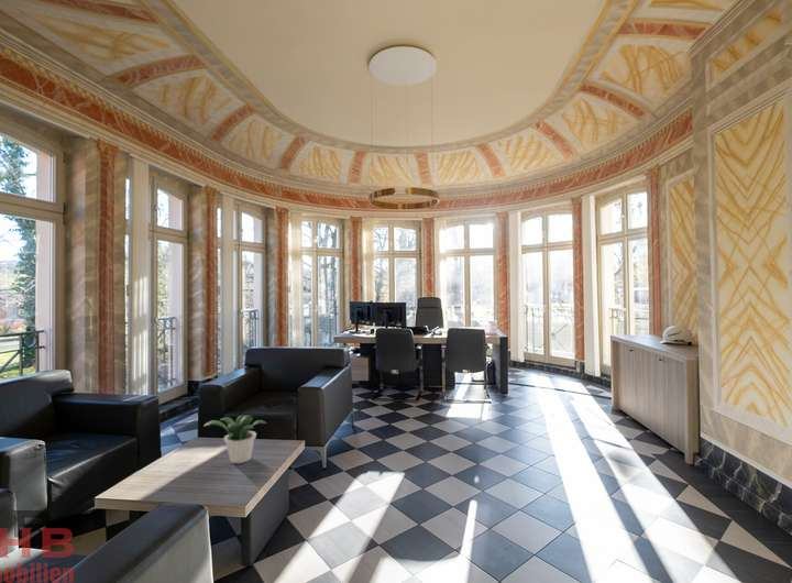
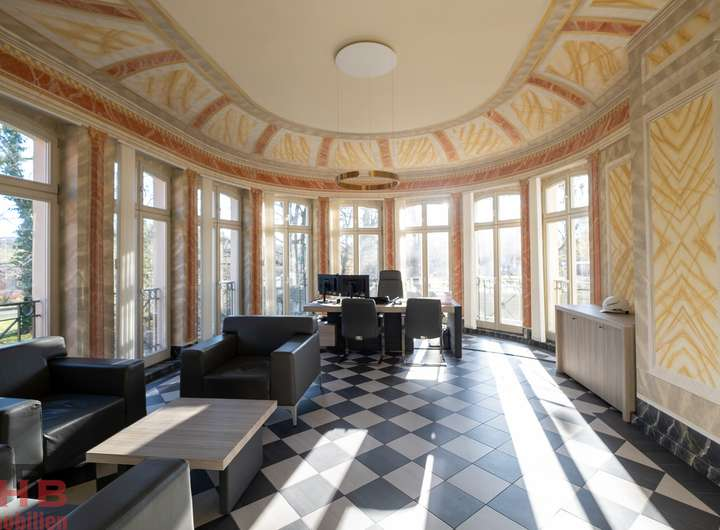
- potted plant [202,414,267,464]
